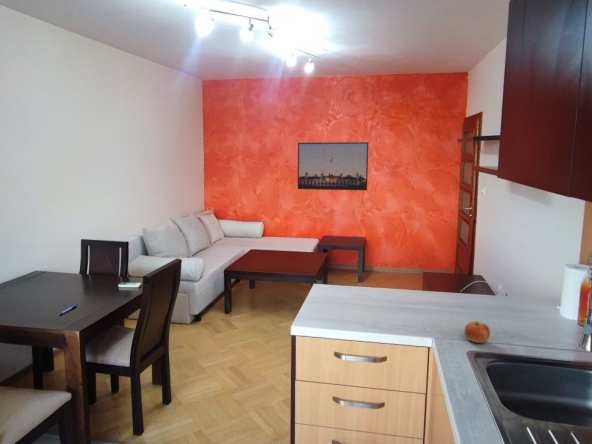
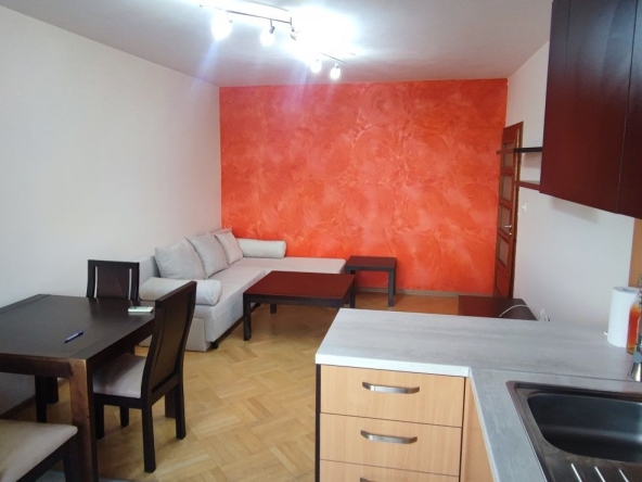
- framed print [296,141,369,191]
- apple [463,320,491,344]
